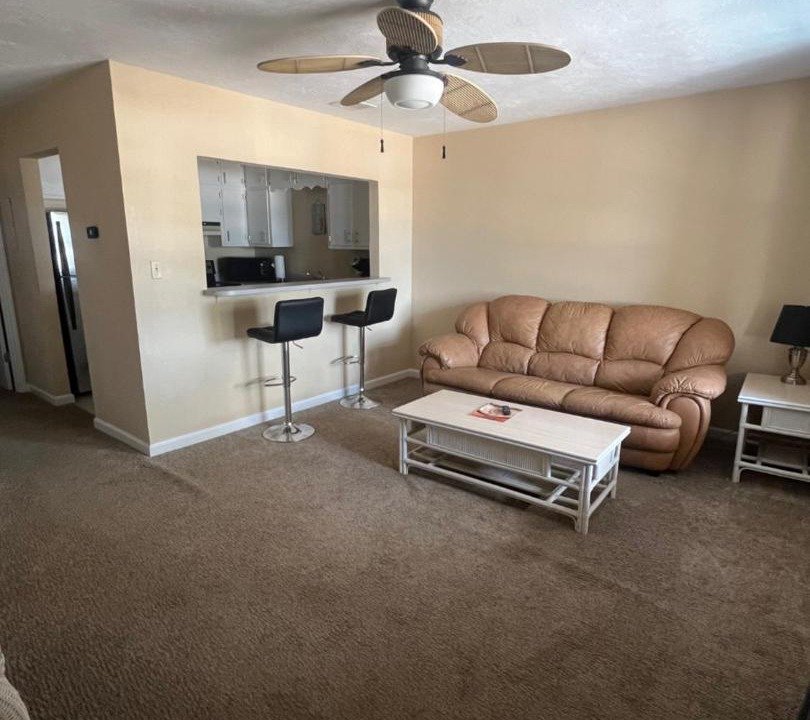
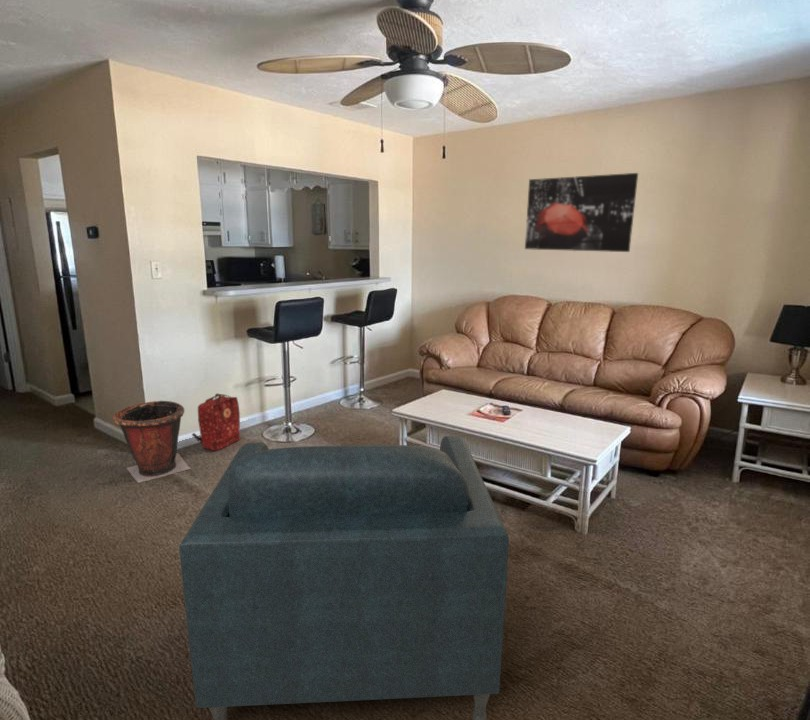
+ waste bin [112,399,192,484]
+ backpack [191,392,241,452]
+ wall art [524,172,639,253]
+ armchair [179,435,510,720]
